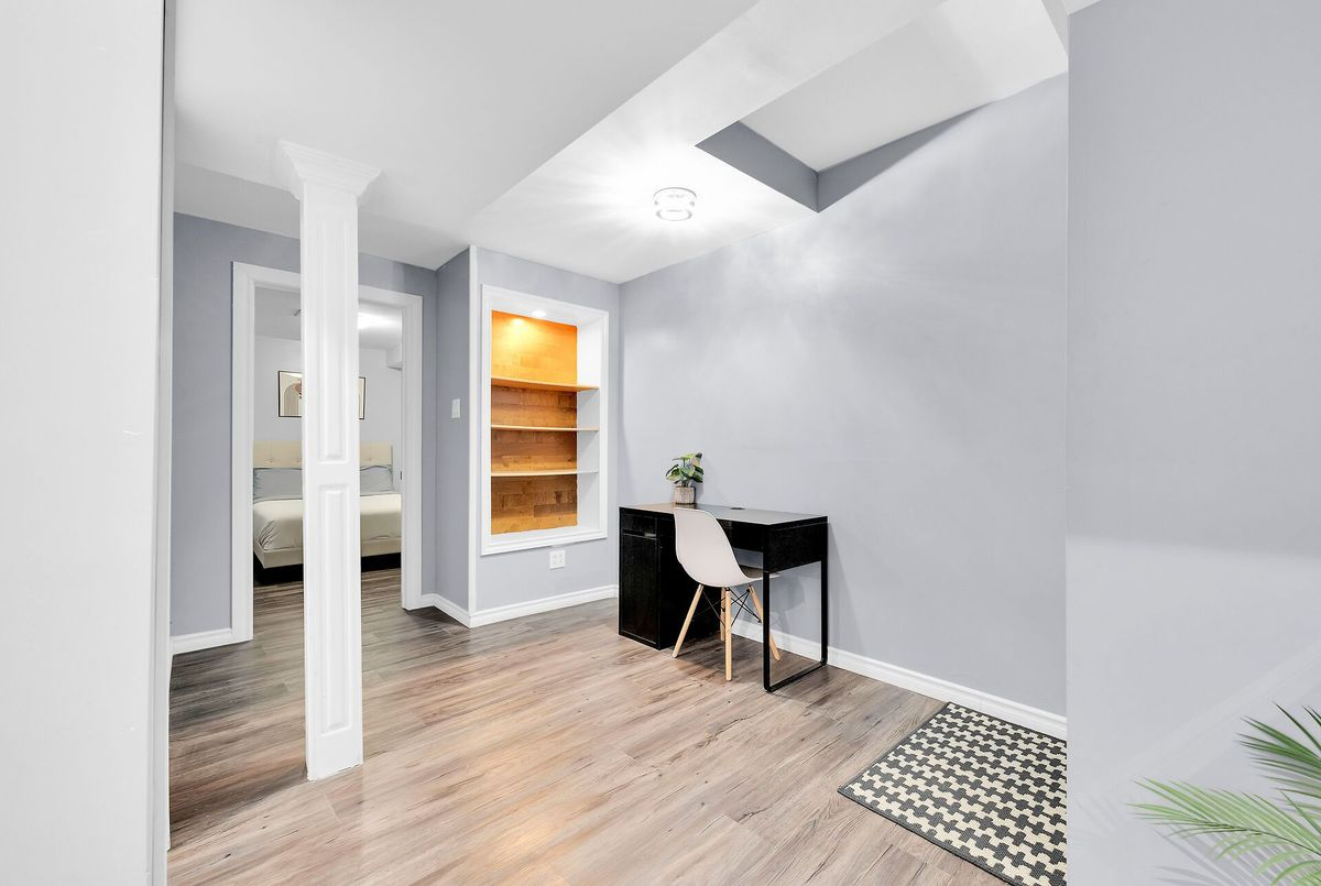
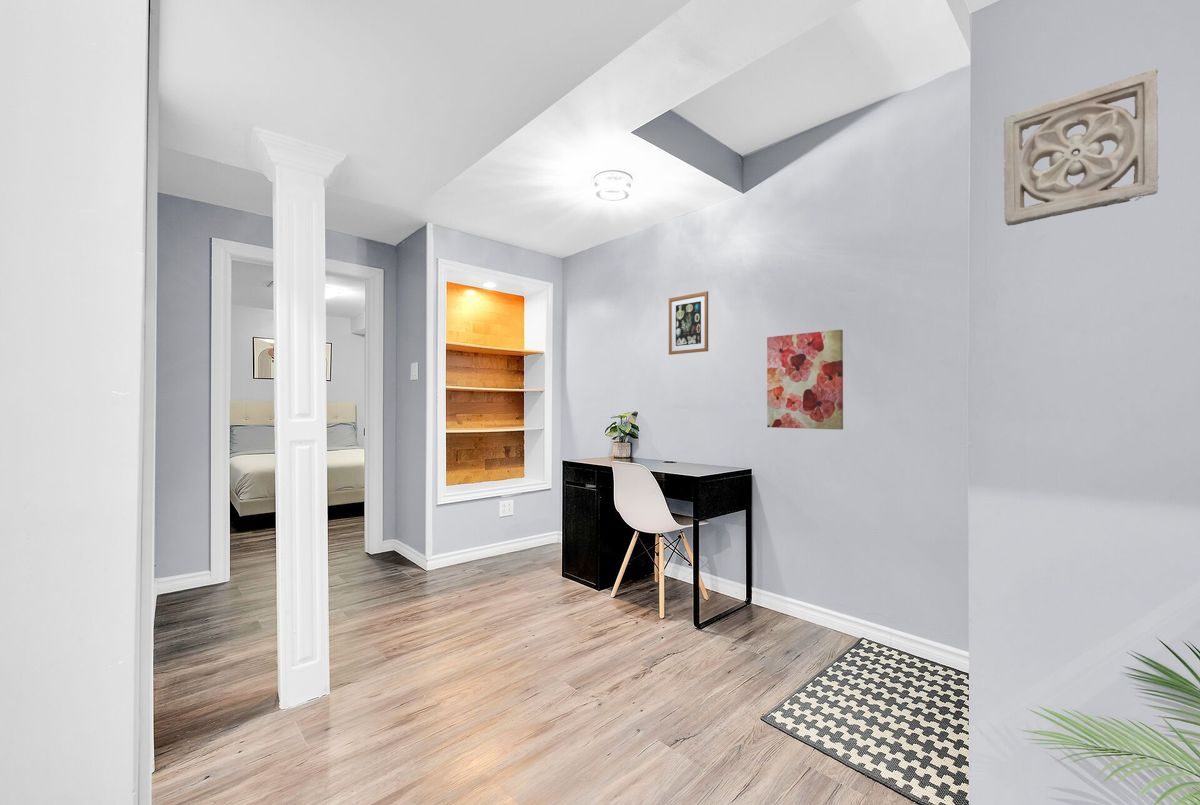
+ wall ornament [1003,68,1160,227]
+ wall art [766,329,844,431]
+ wall art [668,290,709,356]
